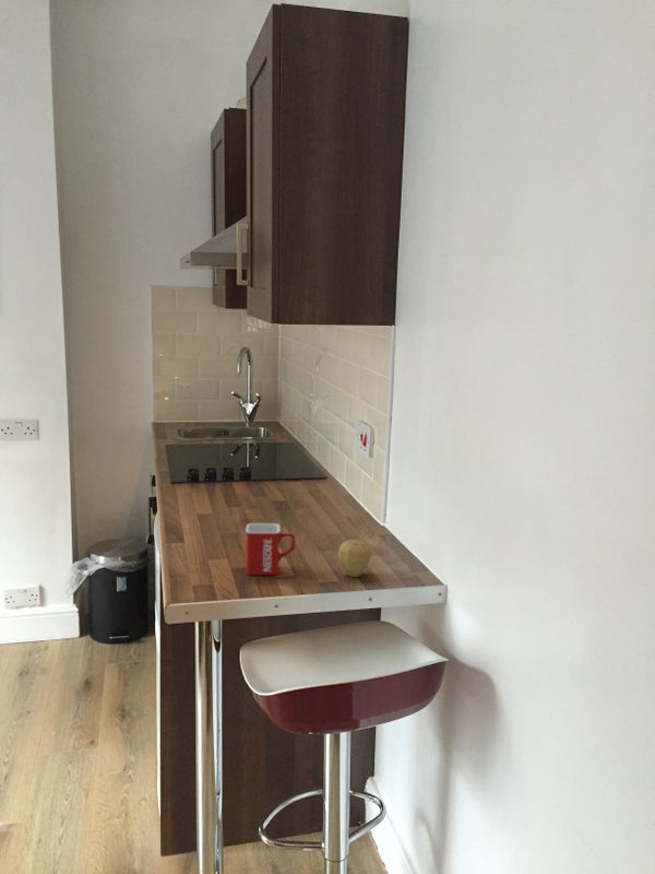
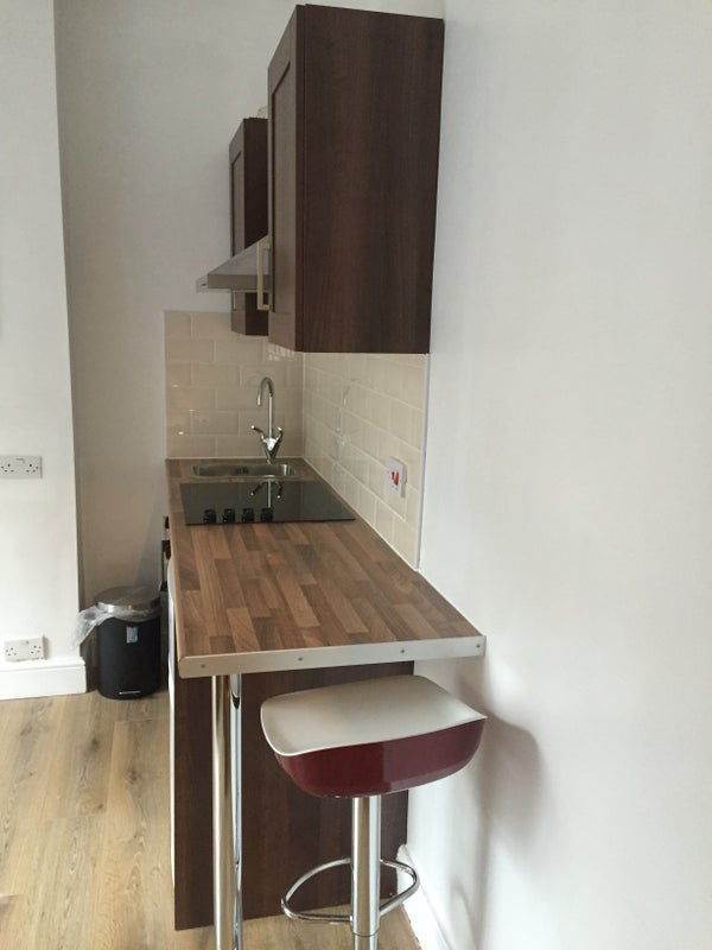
- fruit [336,534,372,578]
- mug [245,522,296,576]
